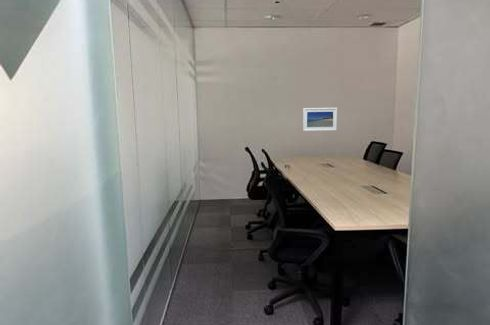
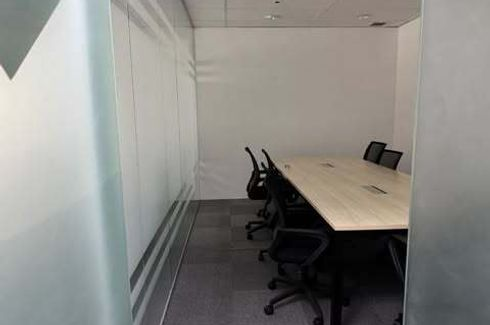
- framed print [302,107,338,132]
